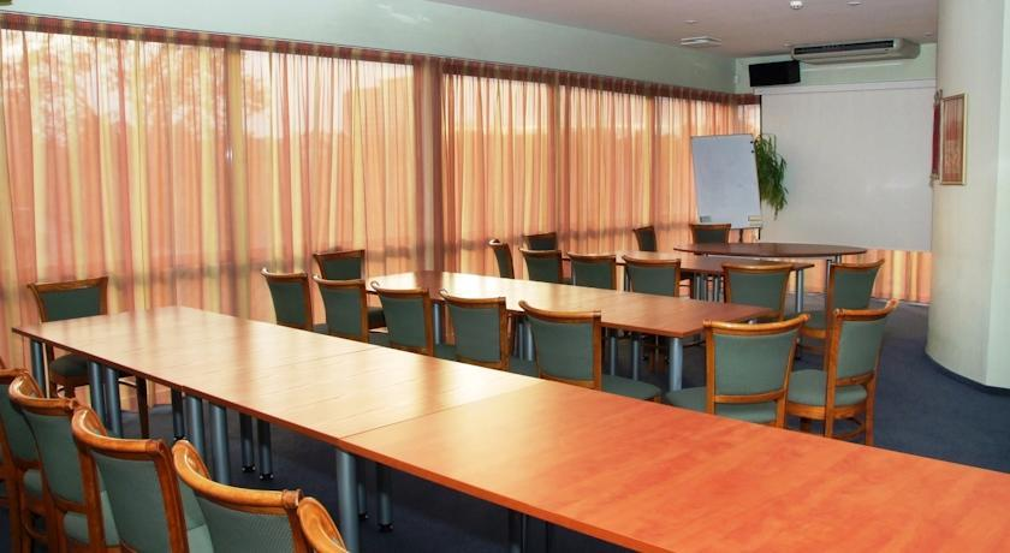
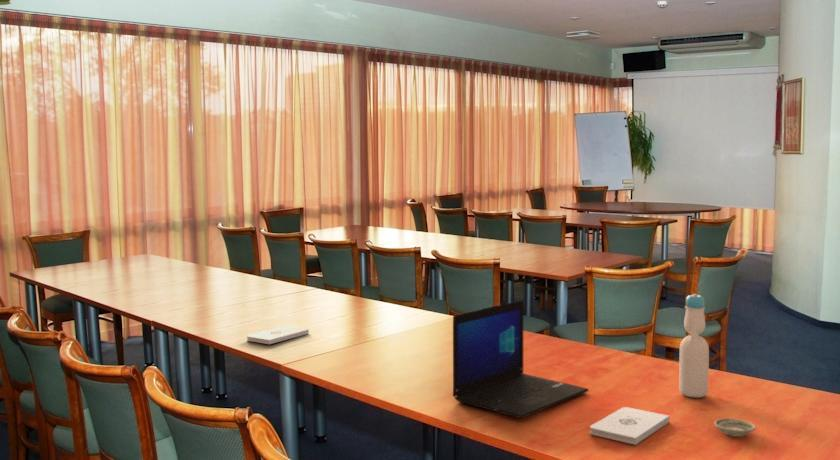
+ laptop [452,299,590,419]
+ notepad [589,406,670,446]
+ notepad [246,325,310,345]
+ saucer [713,417,757,438]
+ bottle [678,293,710,399]
